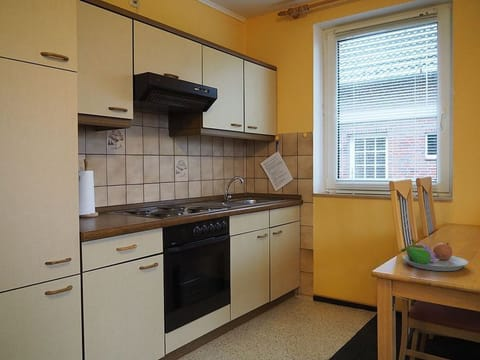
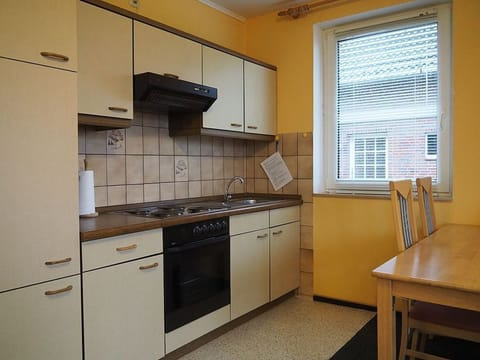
- fruit bowl [400,238,469,272]
